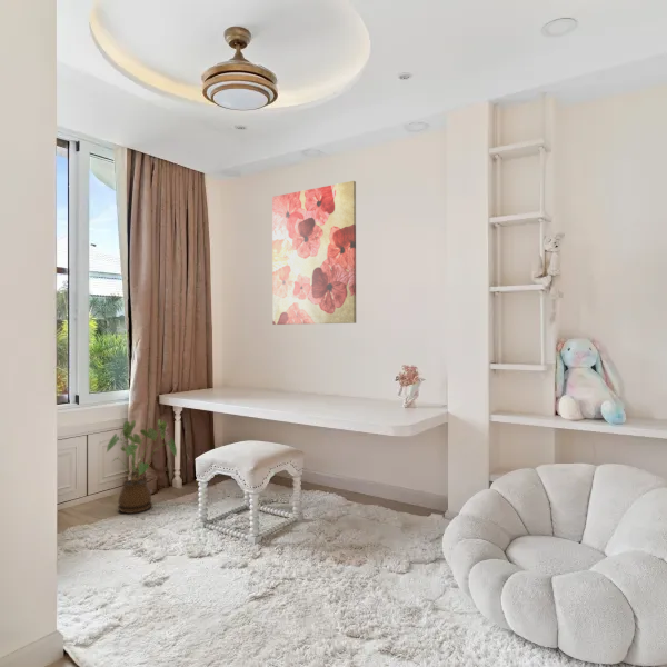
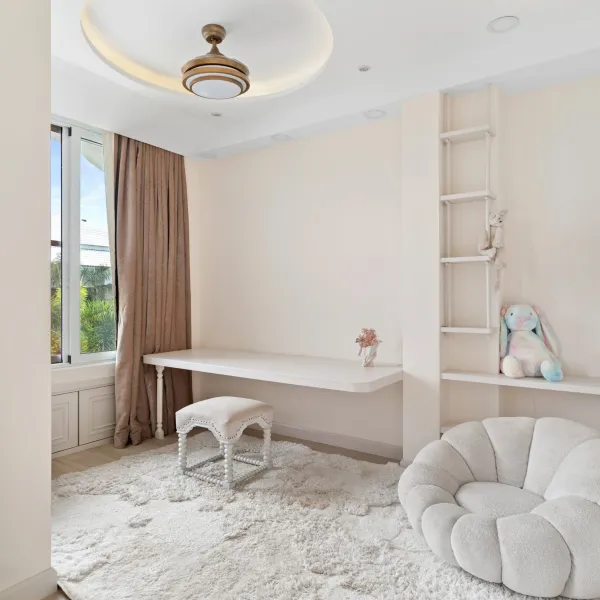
- house plant [104,418,178,515]
- wall art [271,180,357,326]
